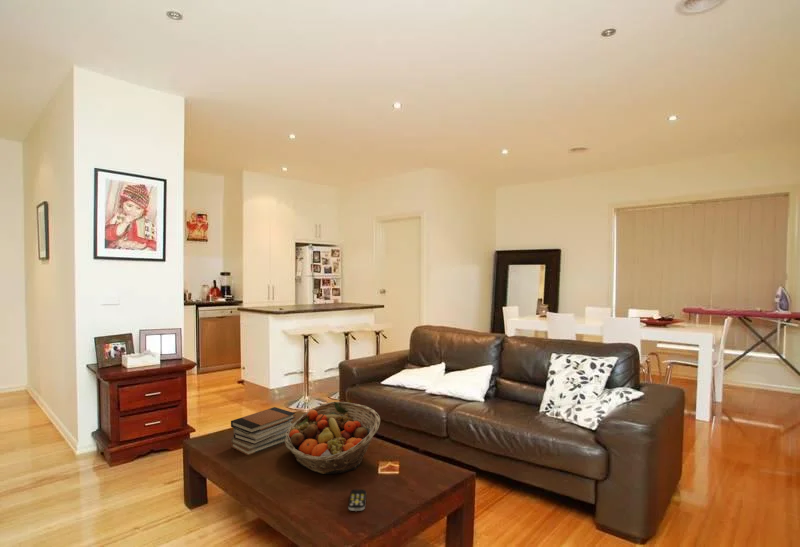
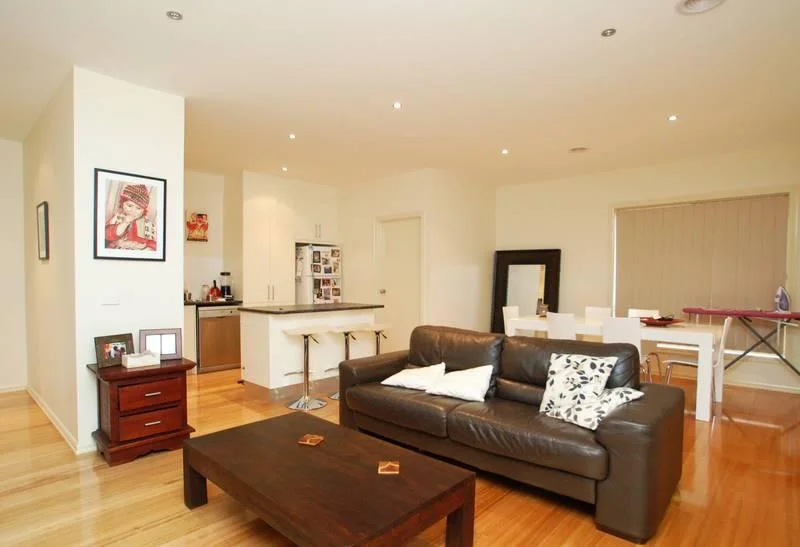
- remote control [347,488,367,512]
- book stack [230,406,296,456]
- fruit basket [284,401,381,475]
